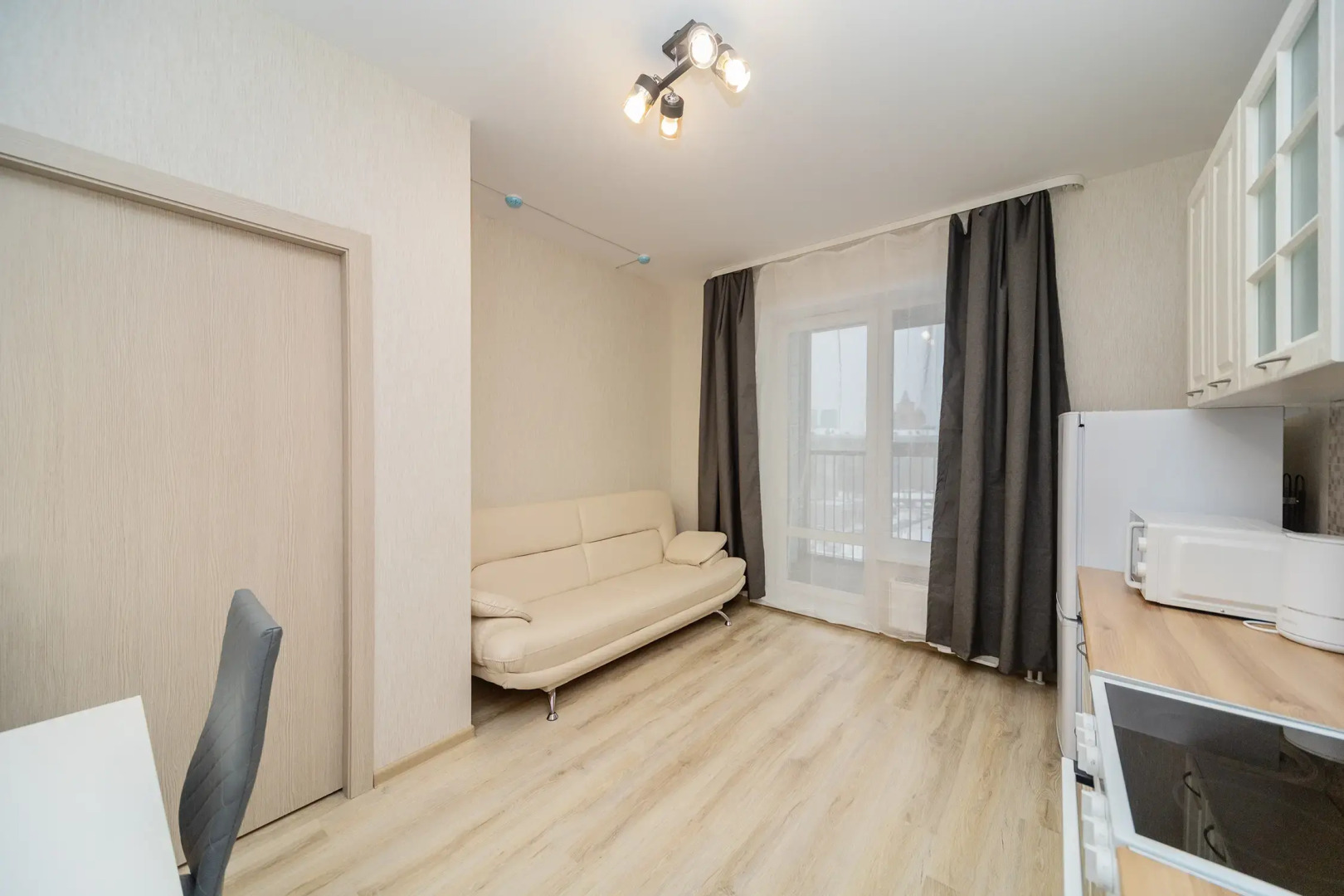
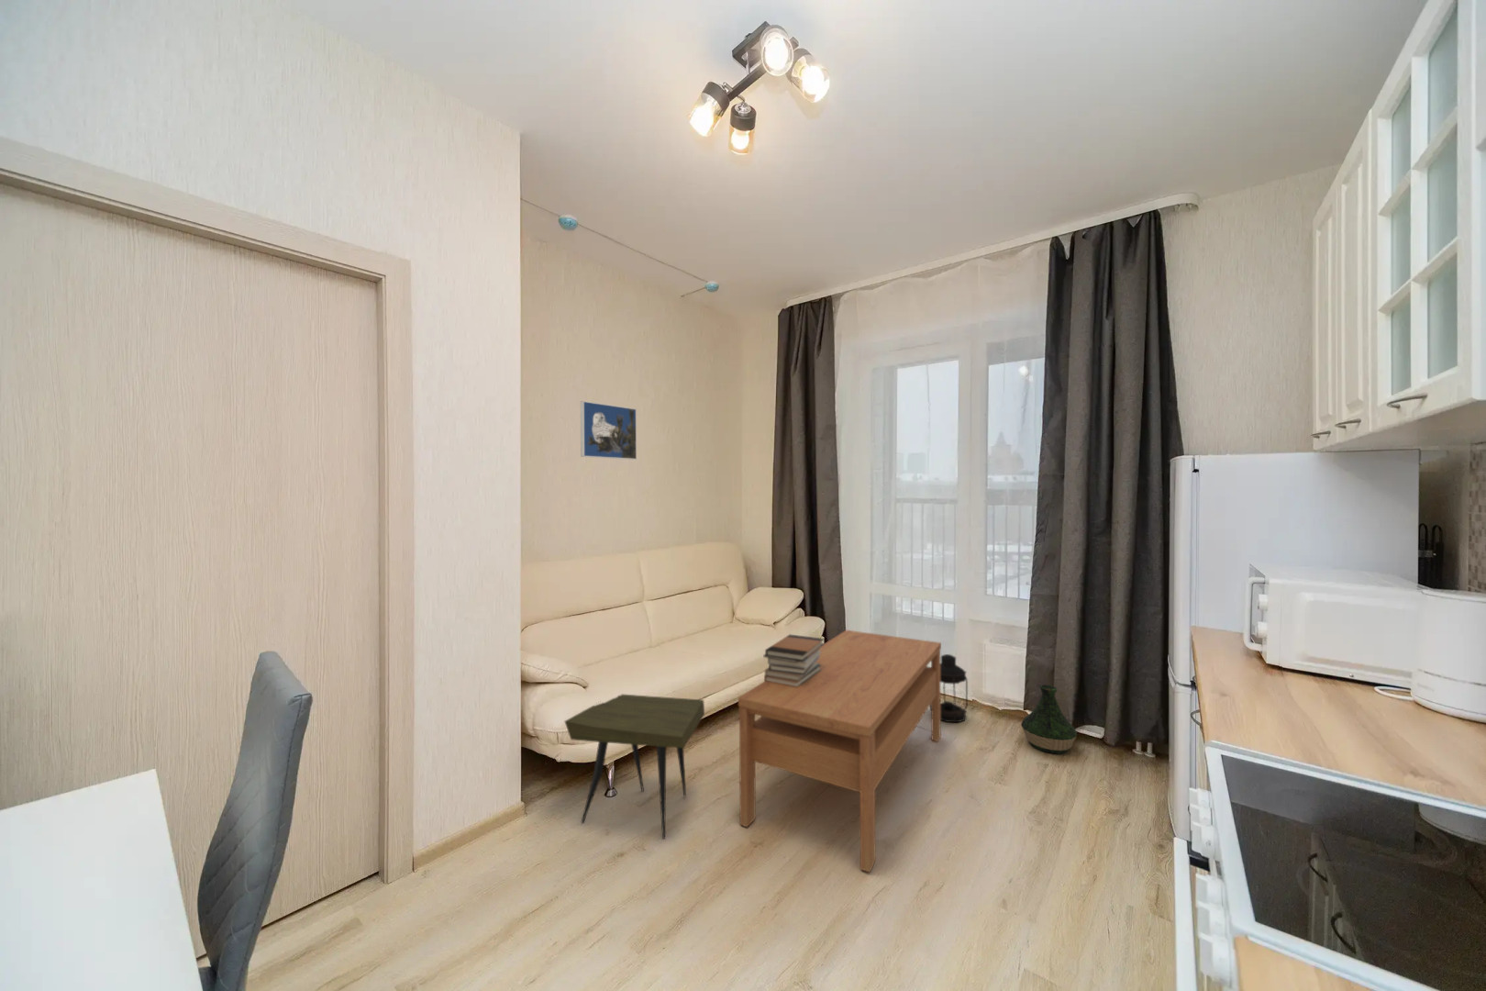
+ vase [1021,685,1078,755]
+ side table [564,693,705,839]
+ book stack [763,633,825,687]
+ lantern [929,654,969,723]
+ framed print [579,400,638,460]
+ coffee table [737,629,942,874]
